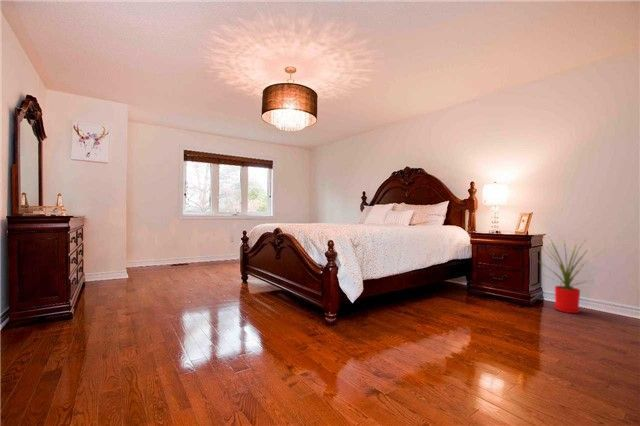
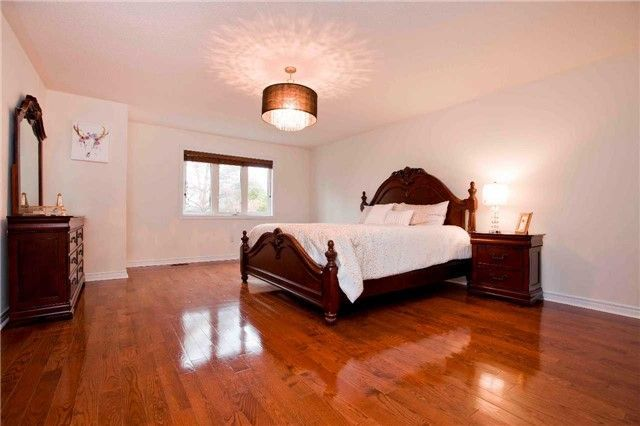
- house plant [534,238,606,314]
